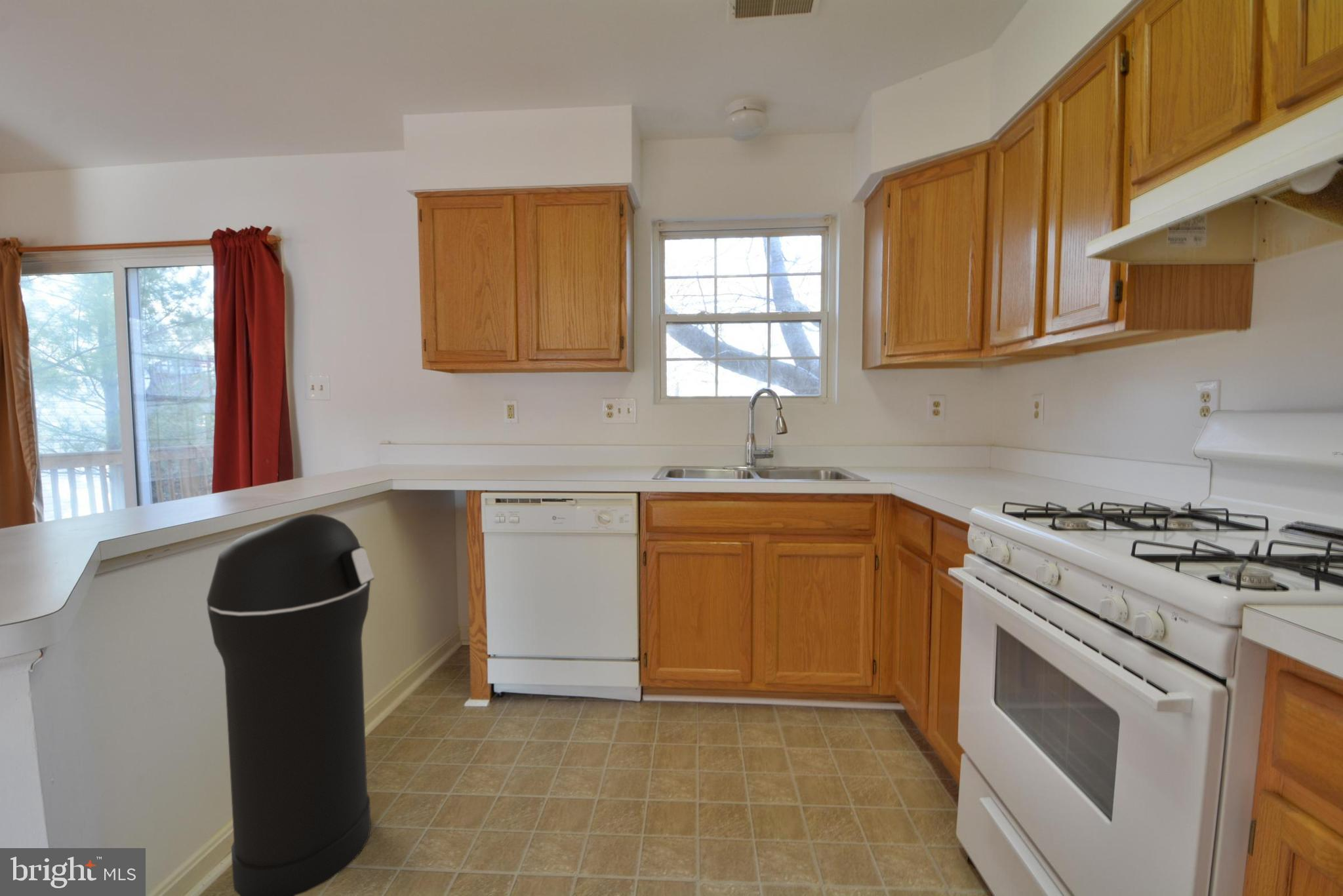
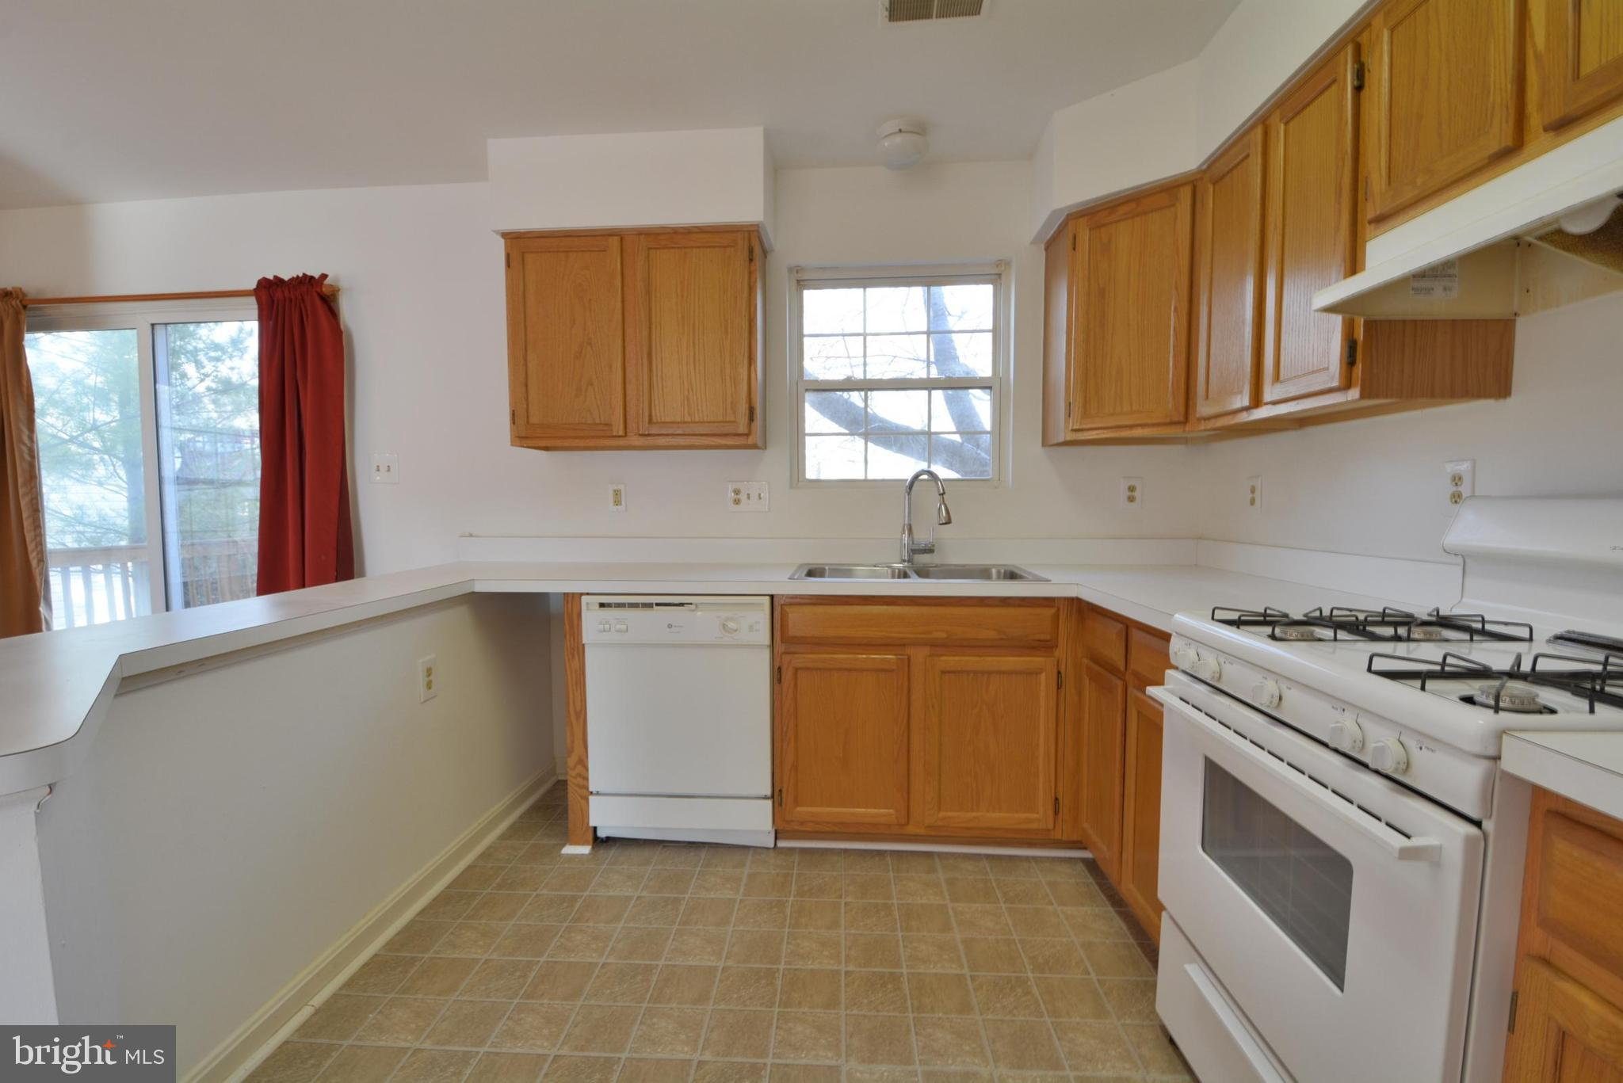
- trash can [206,513,375,896]
